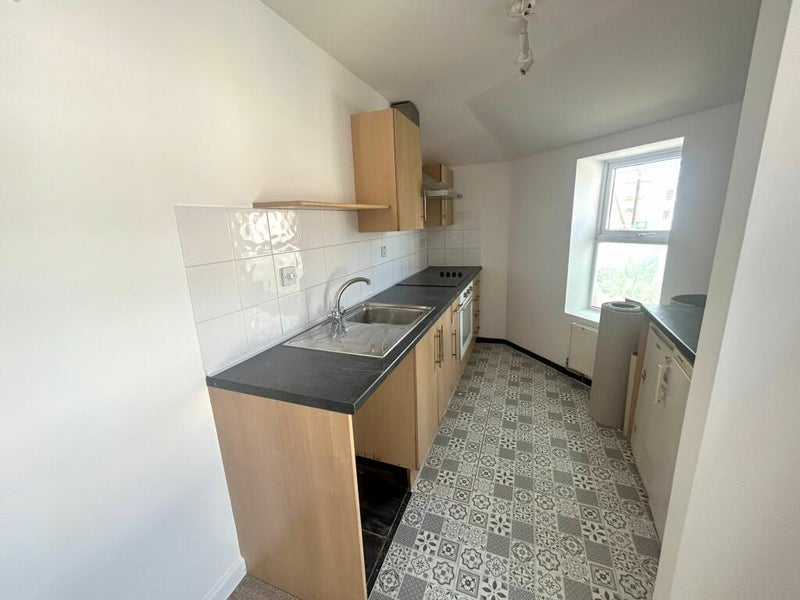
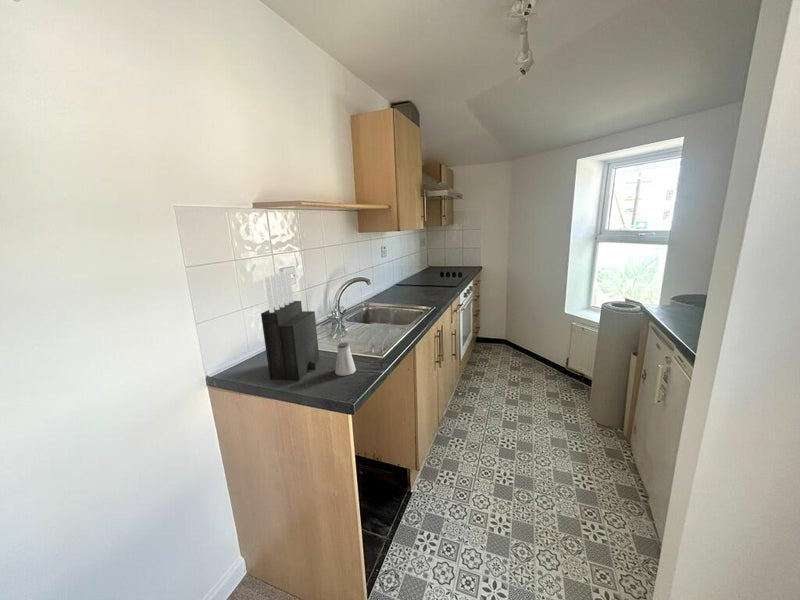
+ knife block [260,269,320,382]
+ saltshaker [334,341,357,377]
